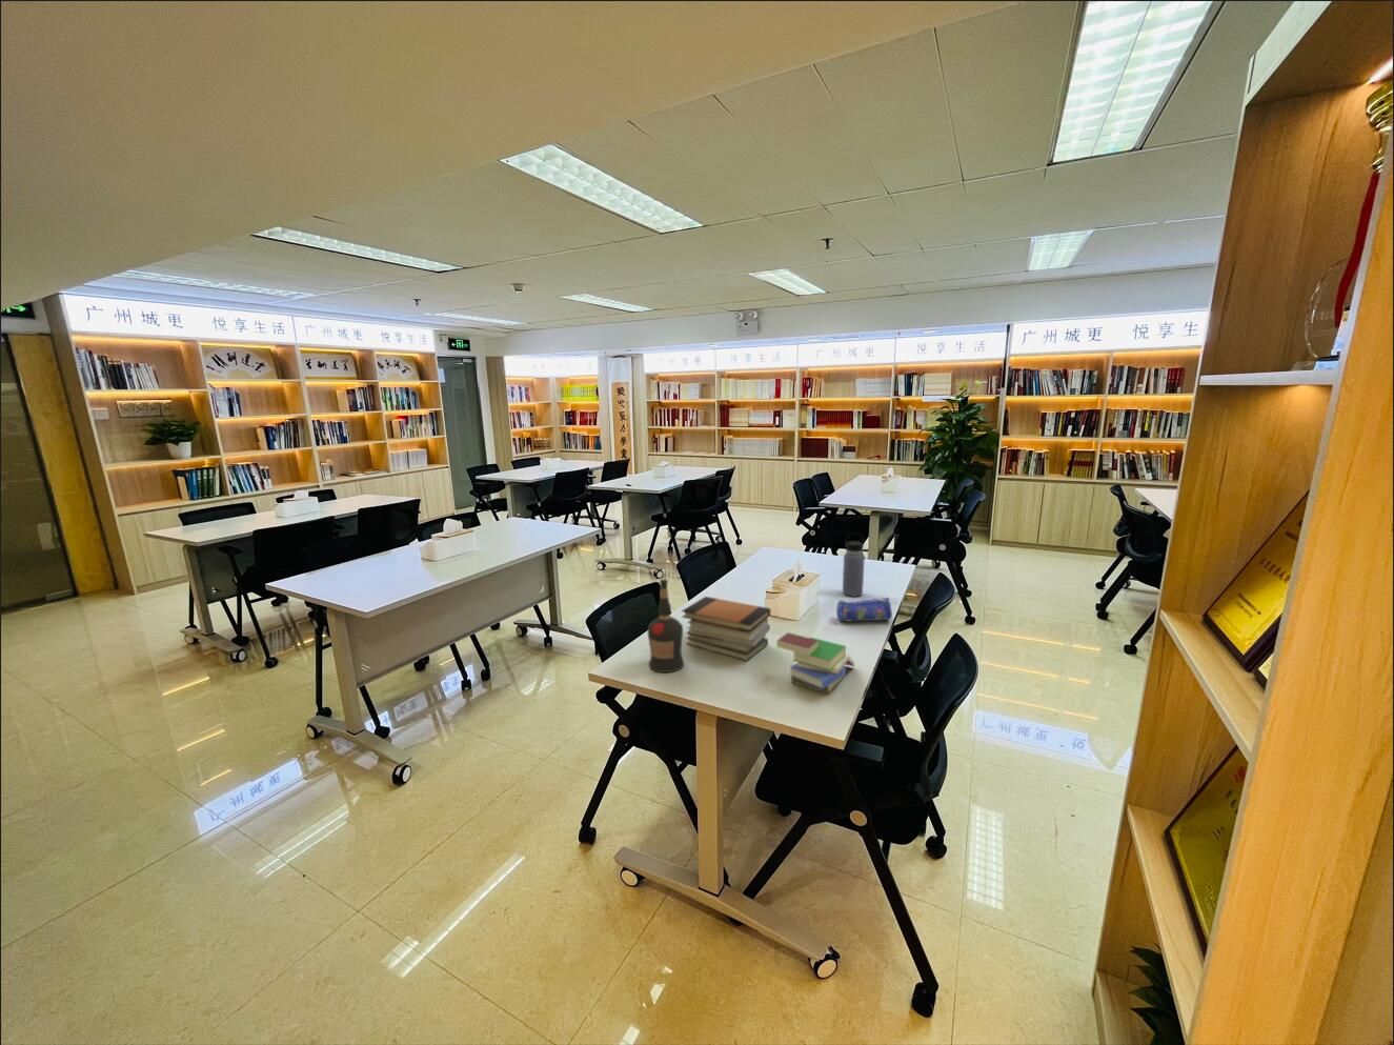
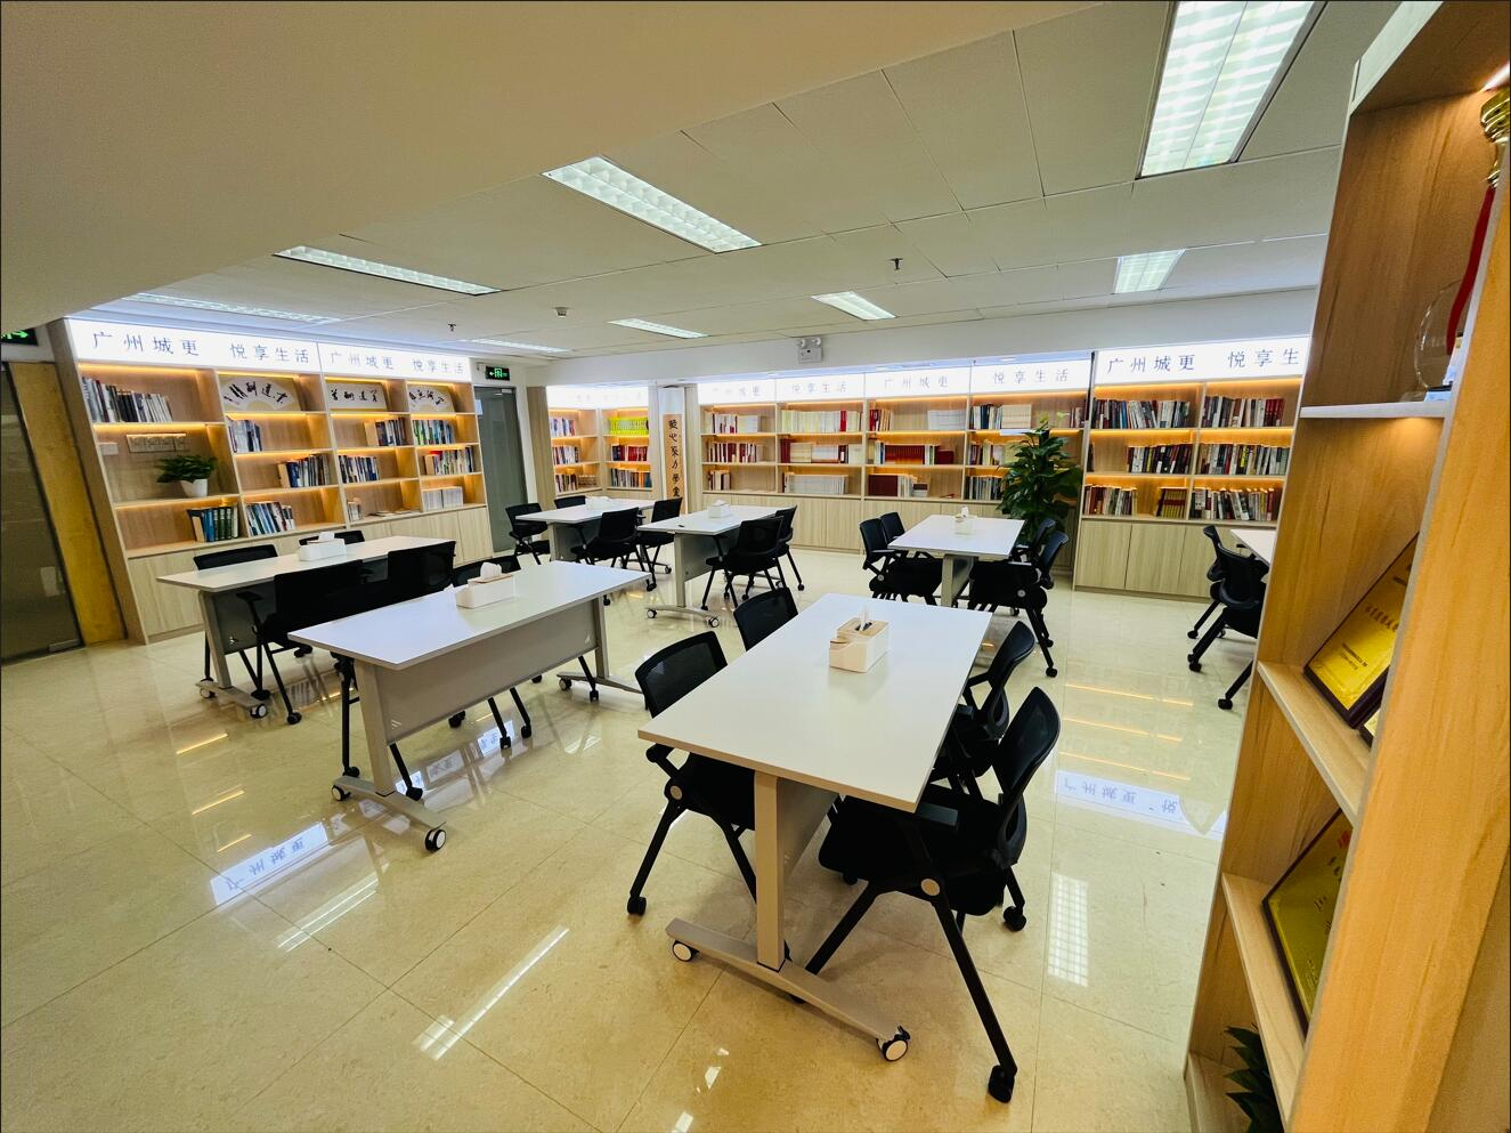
- book stack [681,596,772,662]
- pencil case [835,597,893,623]
- water bottle [842,531,866,598]
- book [775,631,855,695]
- liquor bottle [647,577,685,674]
